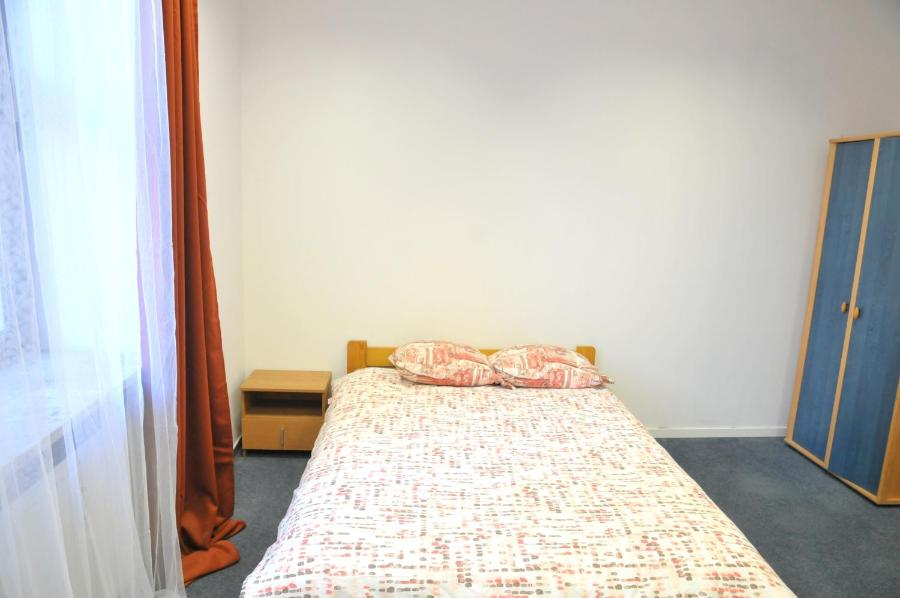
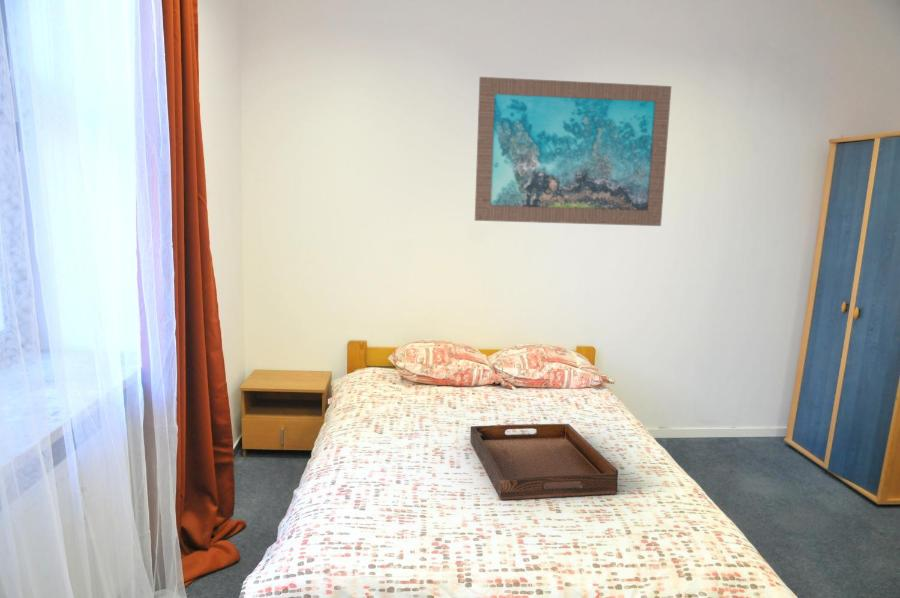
+ wall art [474,76,672,227]
+ serving tray [469,423,619,501]
